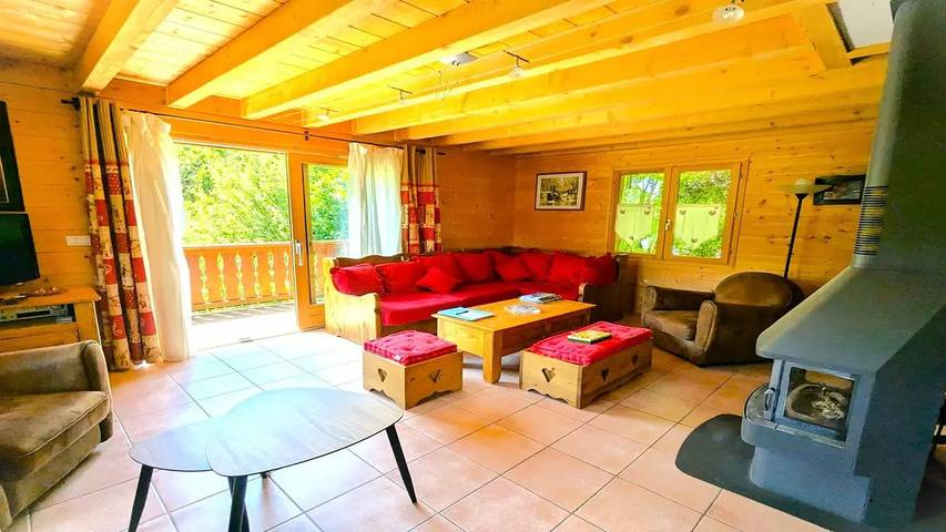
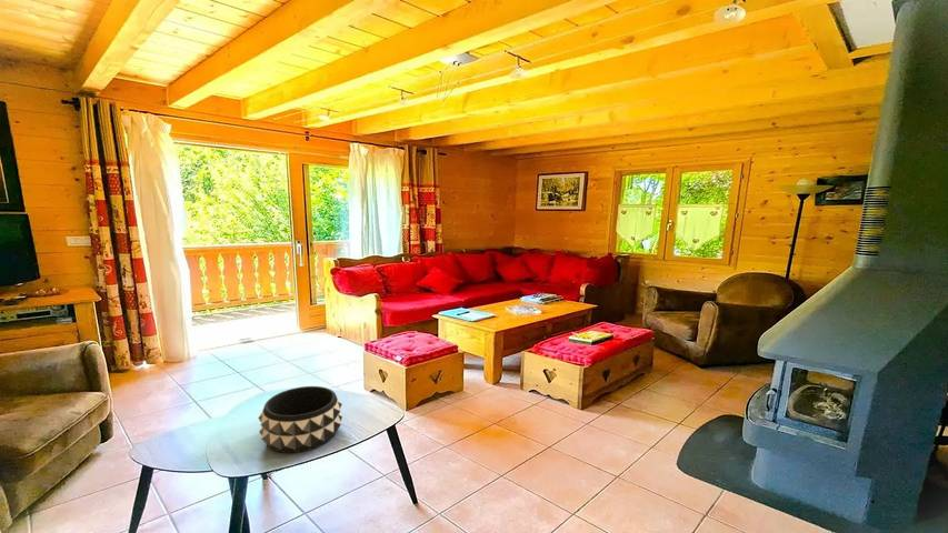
+ decorative bowl [257,385,343,454]
